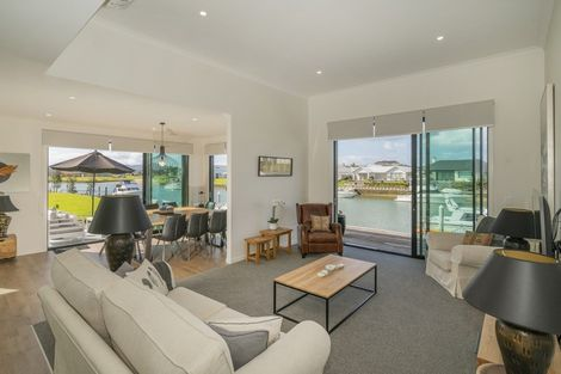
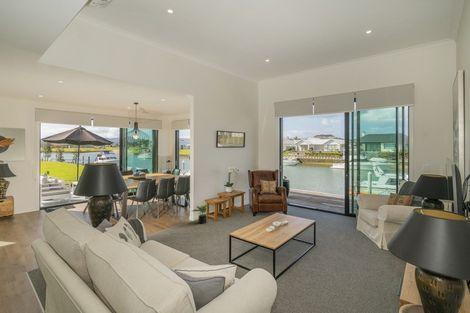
+ potted plant [191,203,211,225]
